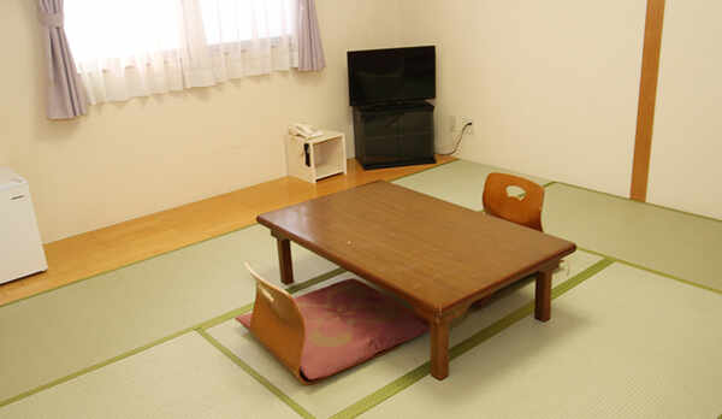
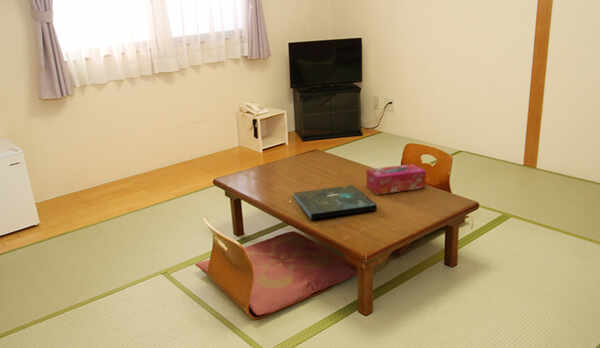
+ board game [293,184,378,220]
+ tissue box [365,163,427,195]
